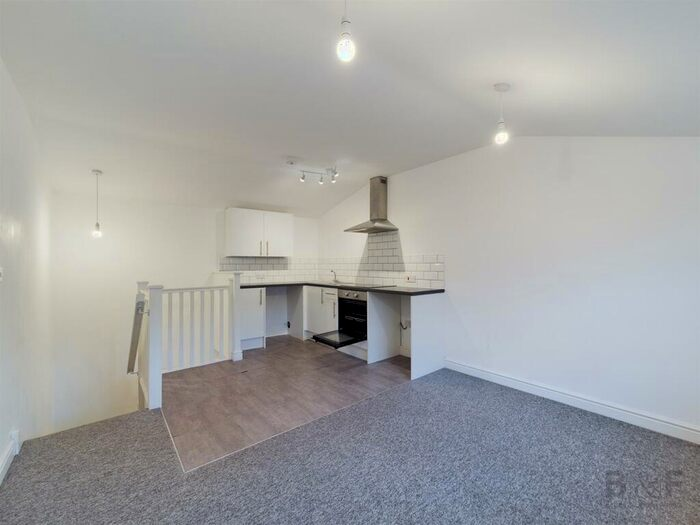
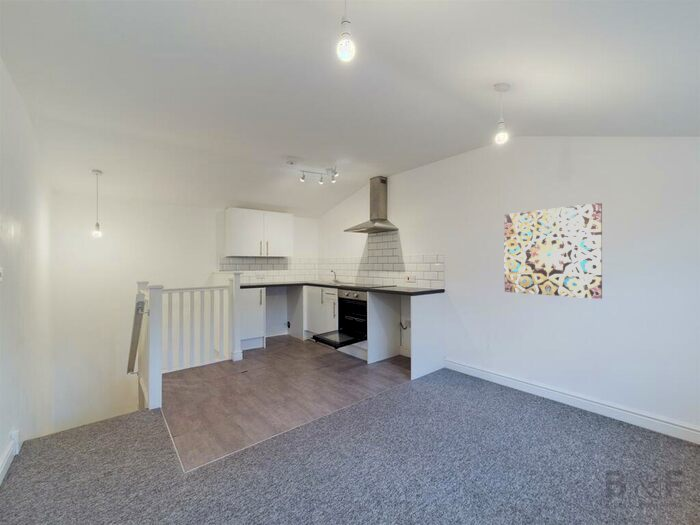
+ wall art [503,202,603,300]
